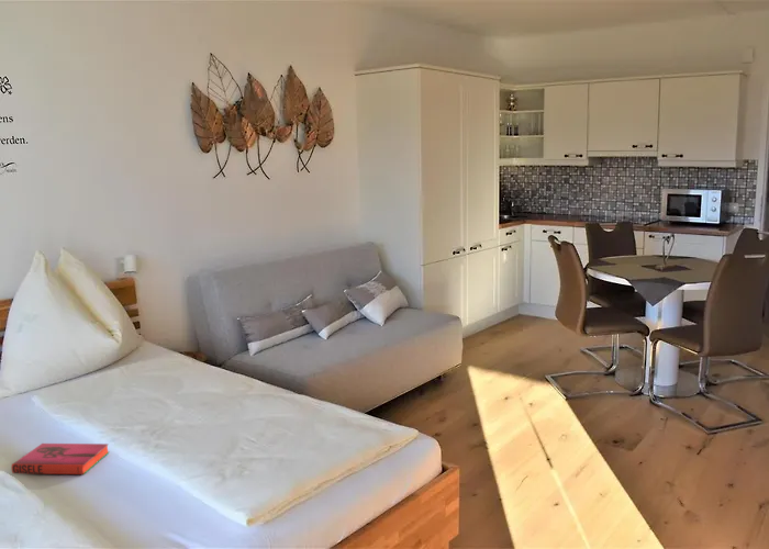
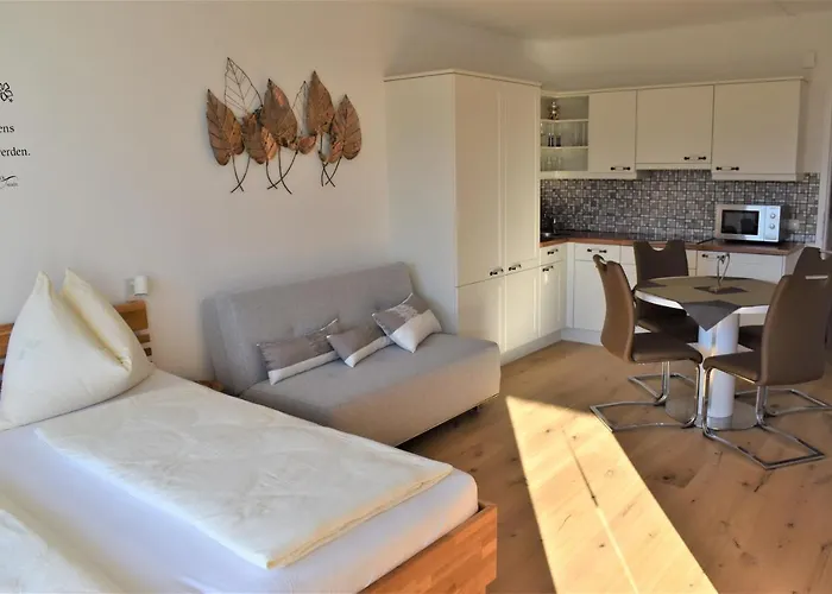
- hardback book [10,442,110,475]
